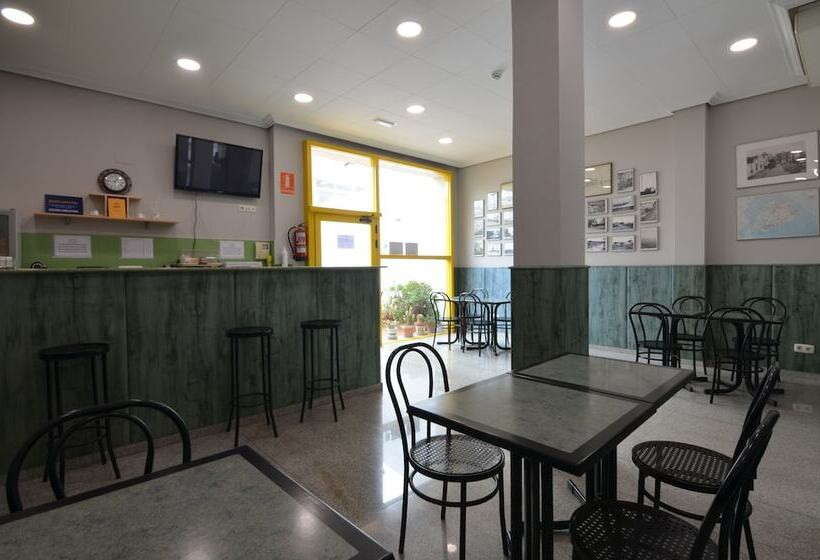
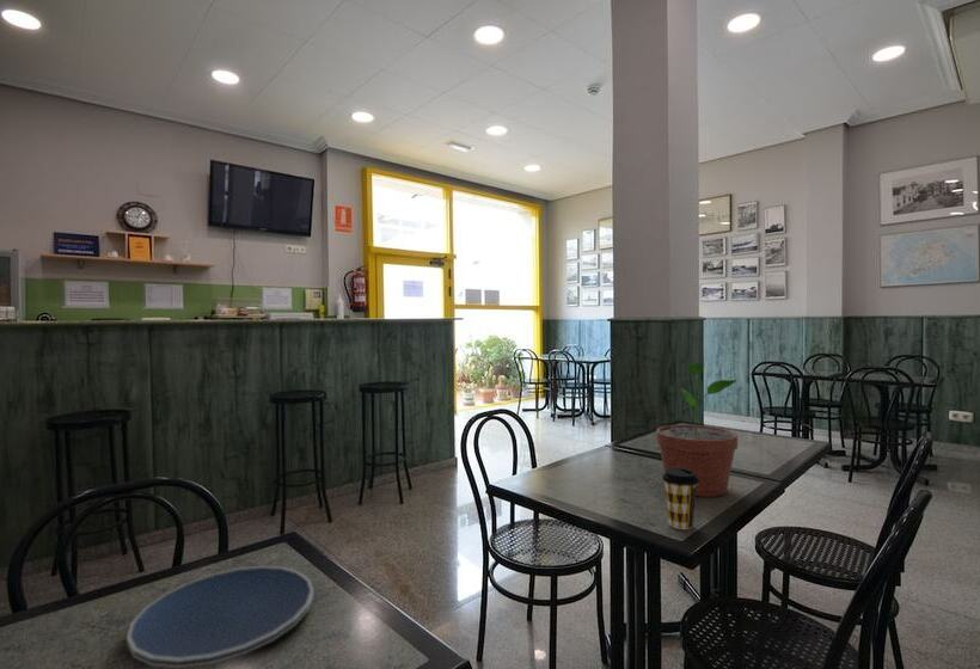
+ potted plant [655,362,739,498]
+ coffee cup [661,468,699,530]
+ plate [125,565,314,669]
